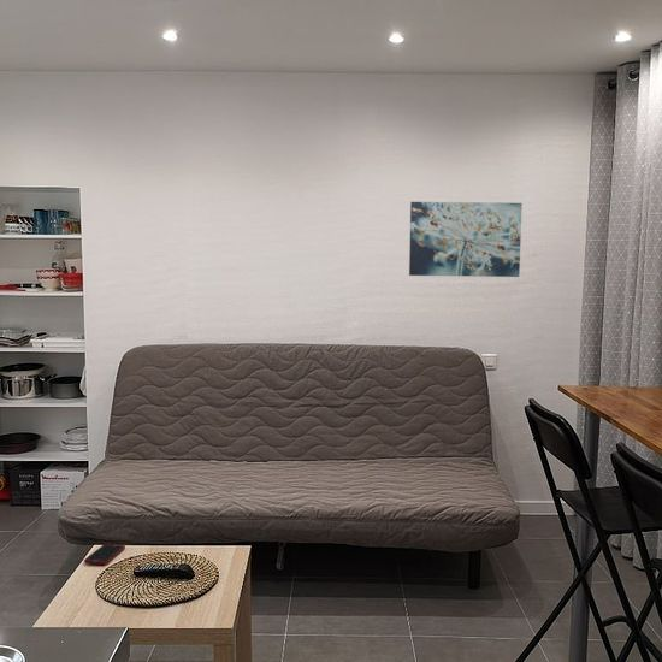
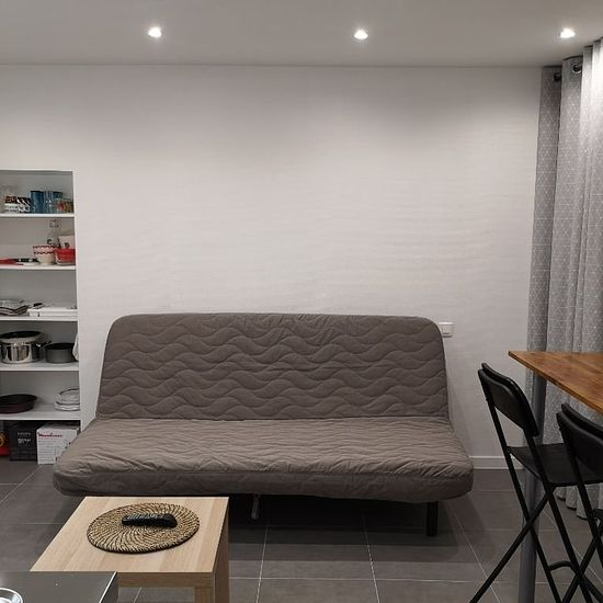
- cell phone [83,543,126,566]
- wall art [408,201,524,278]
